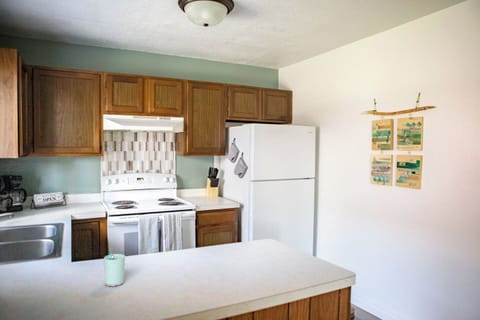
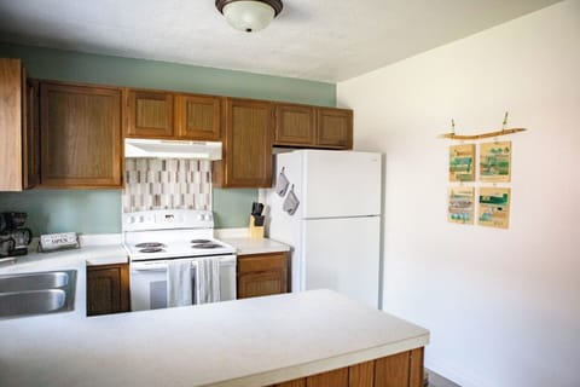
- cup [103,252,126,287]
